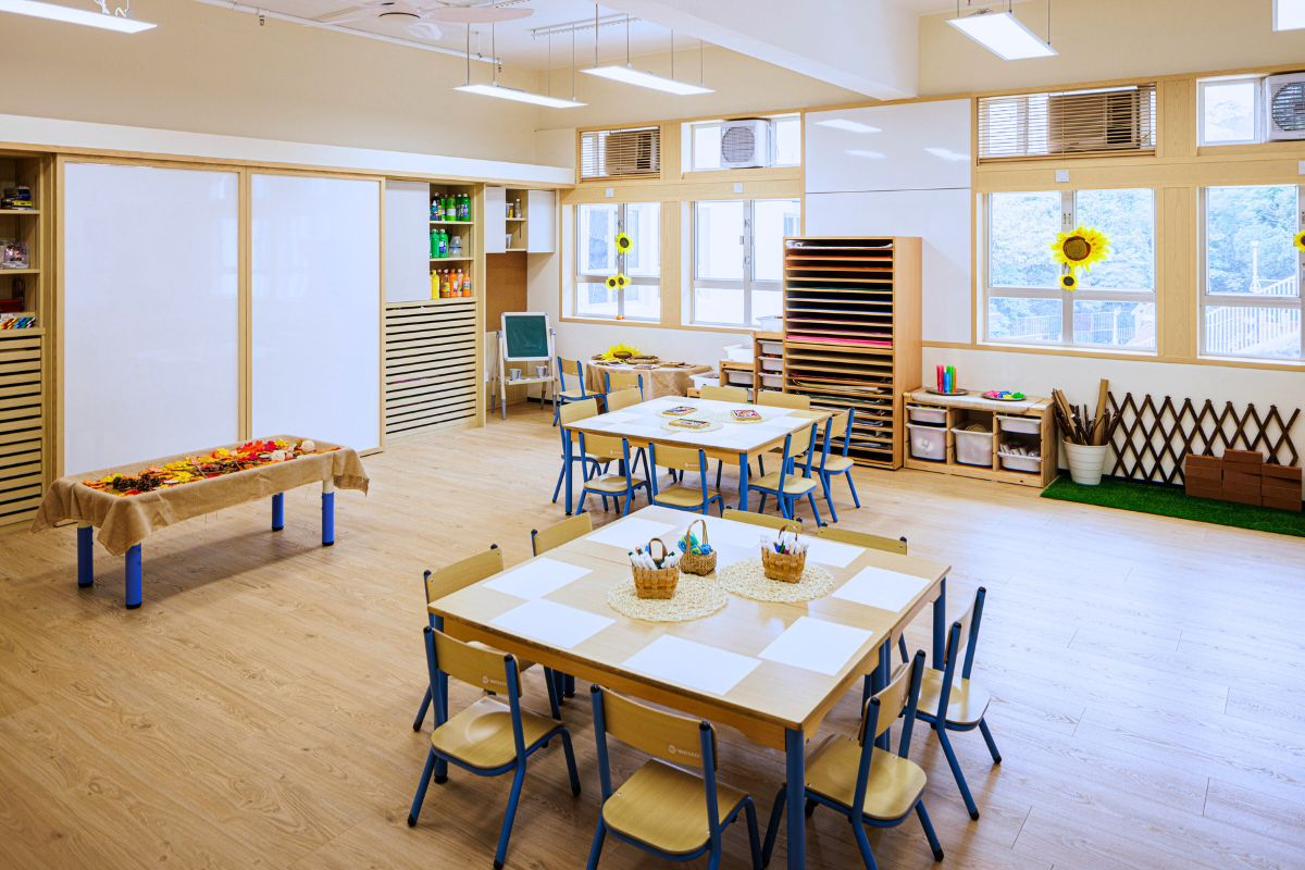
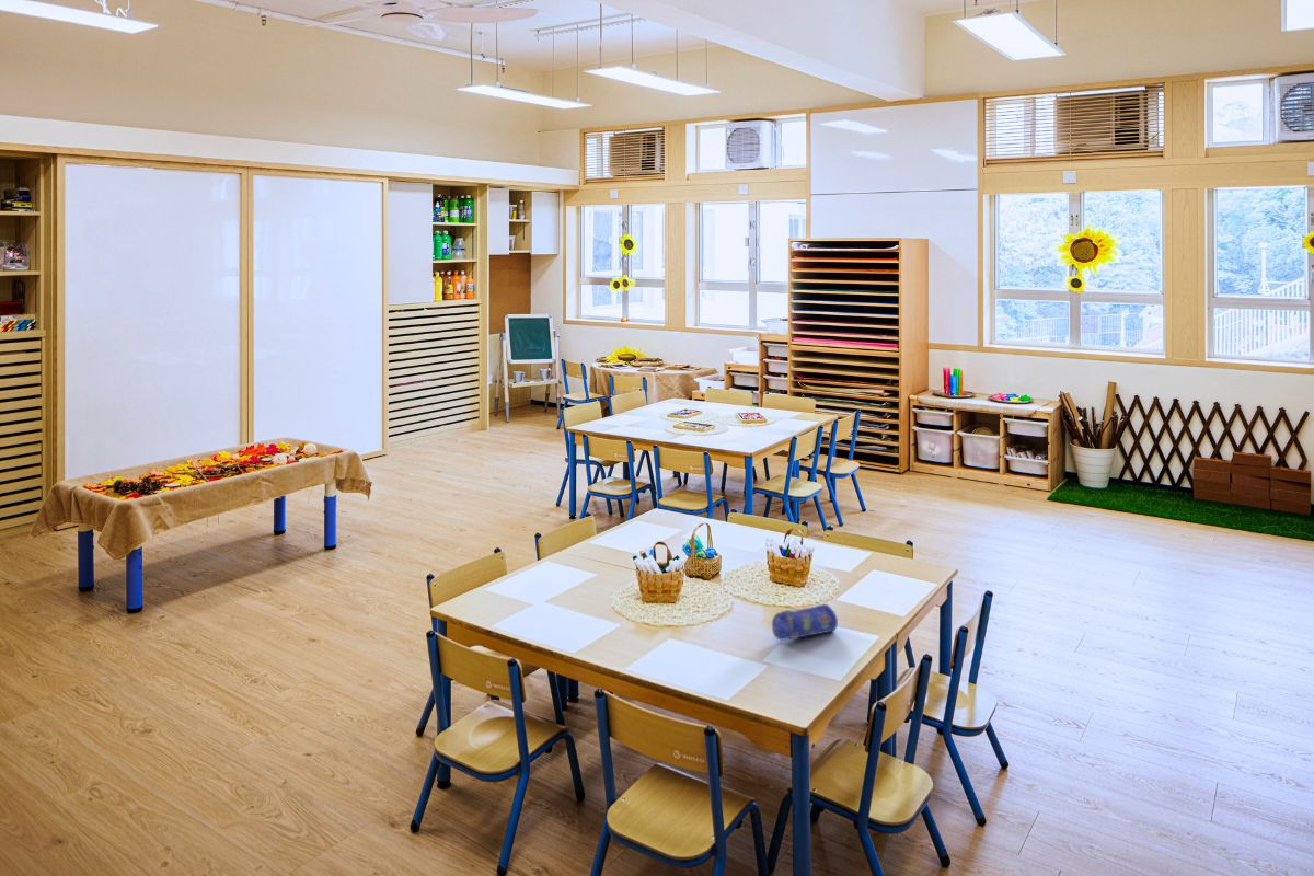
+ pencil case [771,602,839,642]
